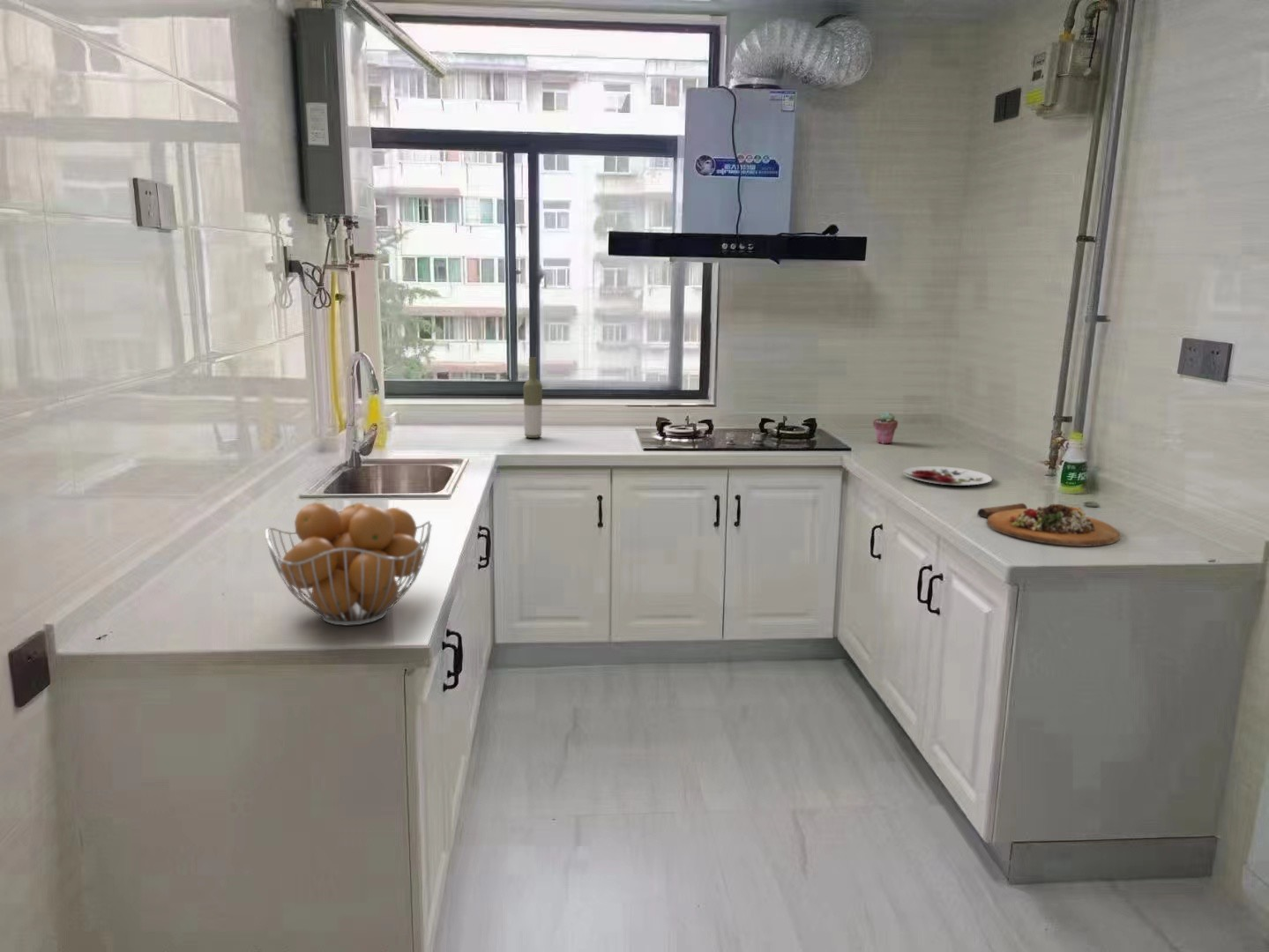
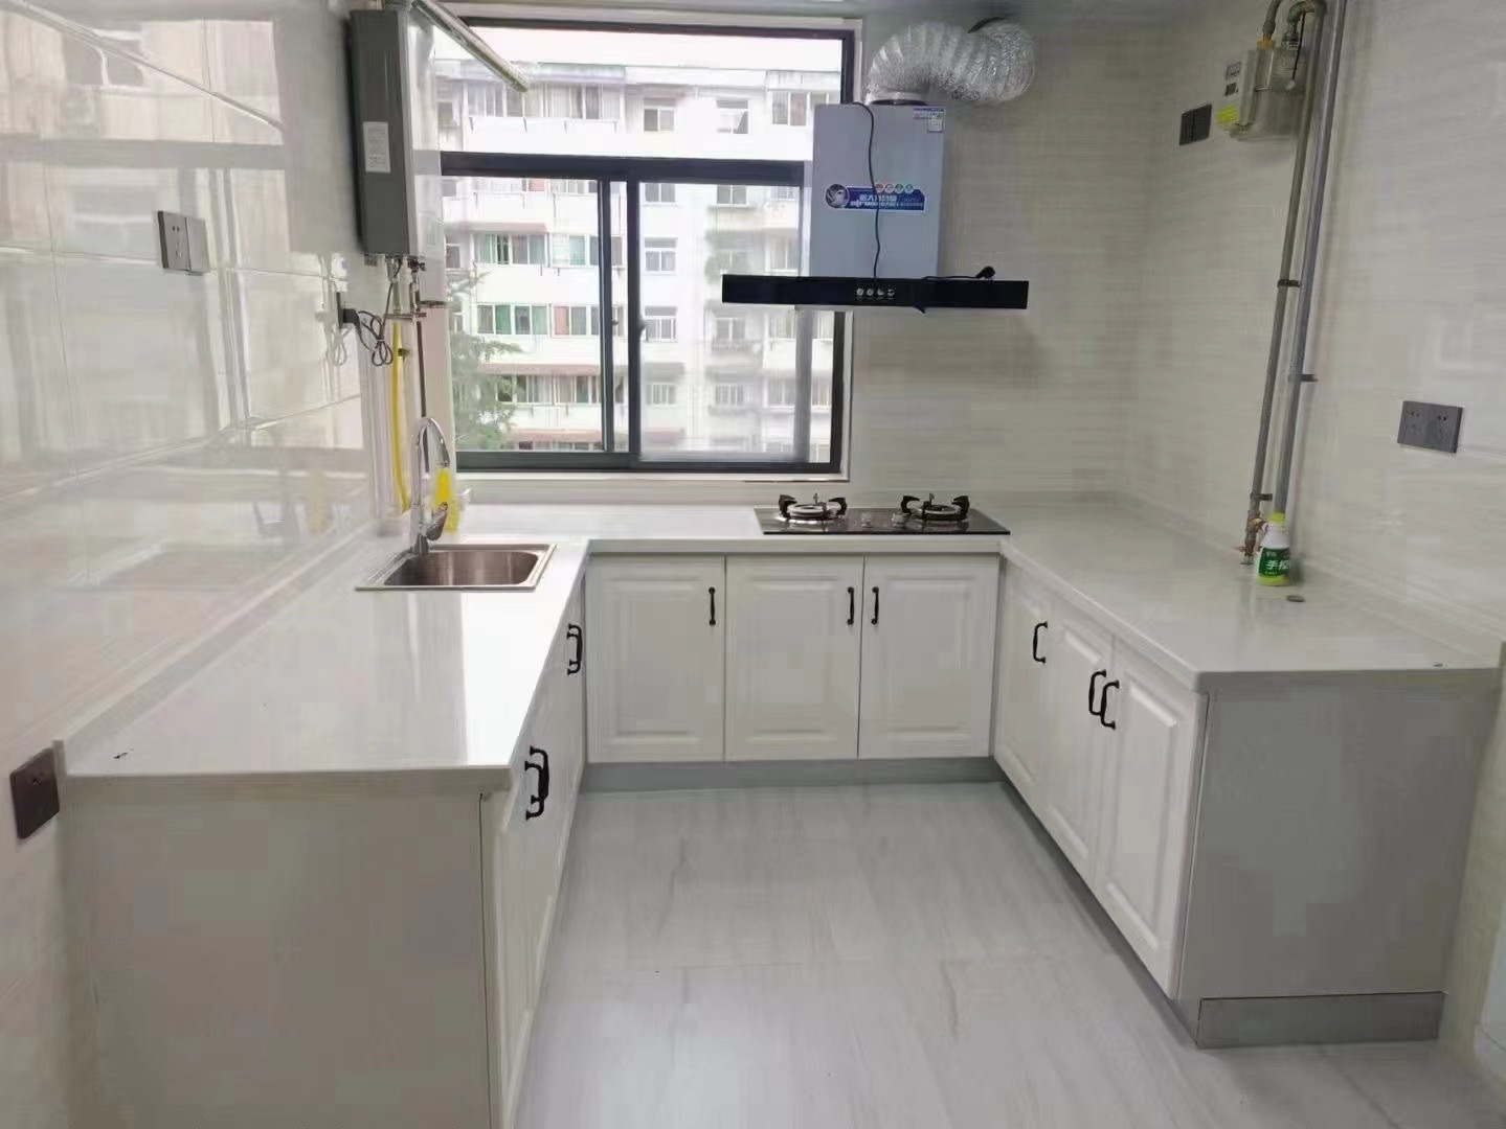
- cutting board [976,502,1122,547]
- fruit basket [265,502,433,627]
- bottle [523,356,543,439]
- plate [902,465,993,487]
- potted succulent [872,411,899,444]
